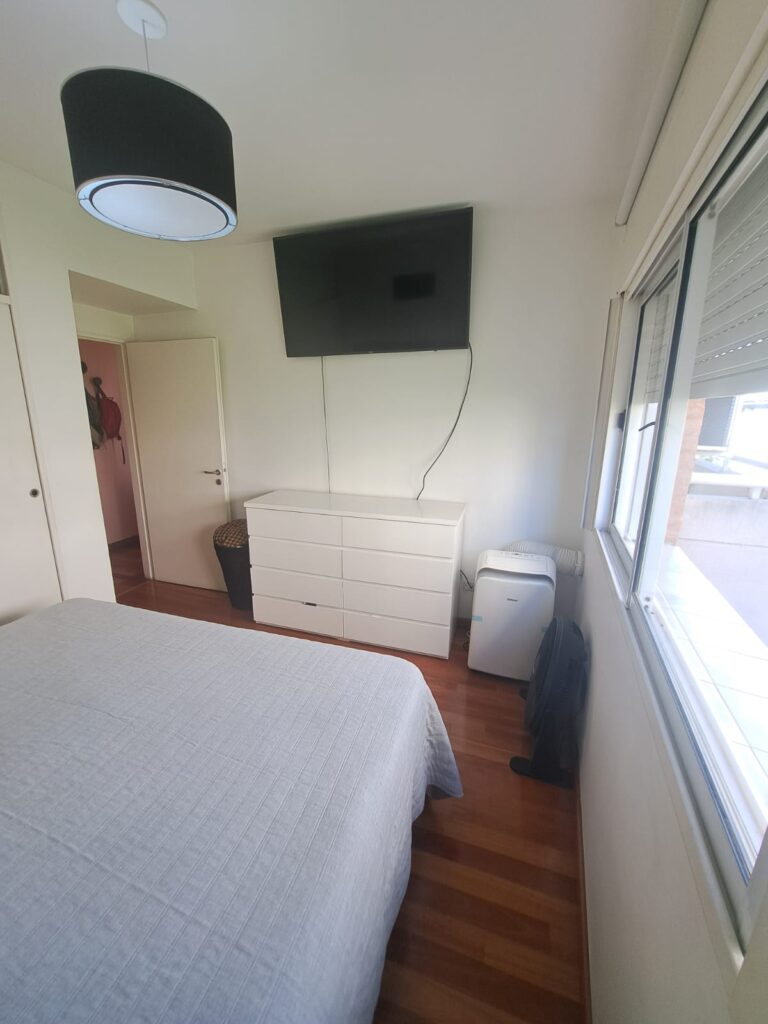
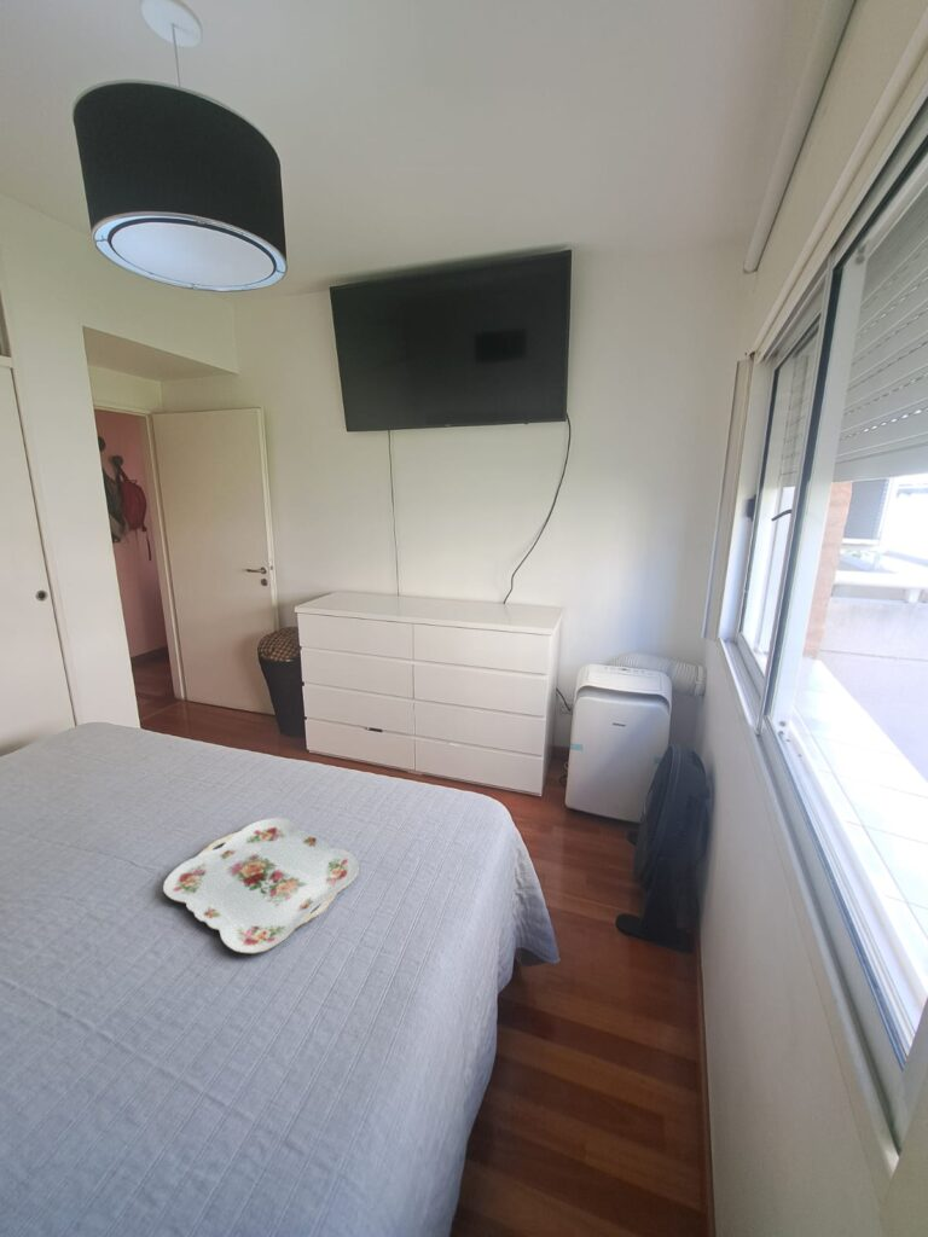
+ serving tray [162,817,360,954]
